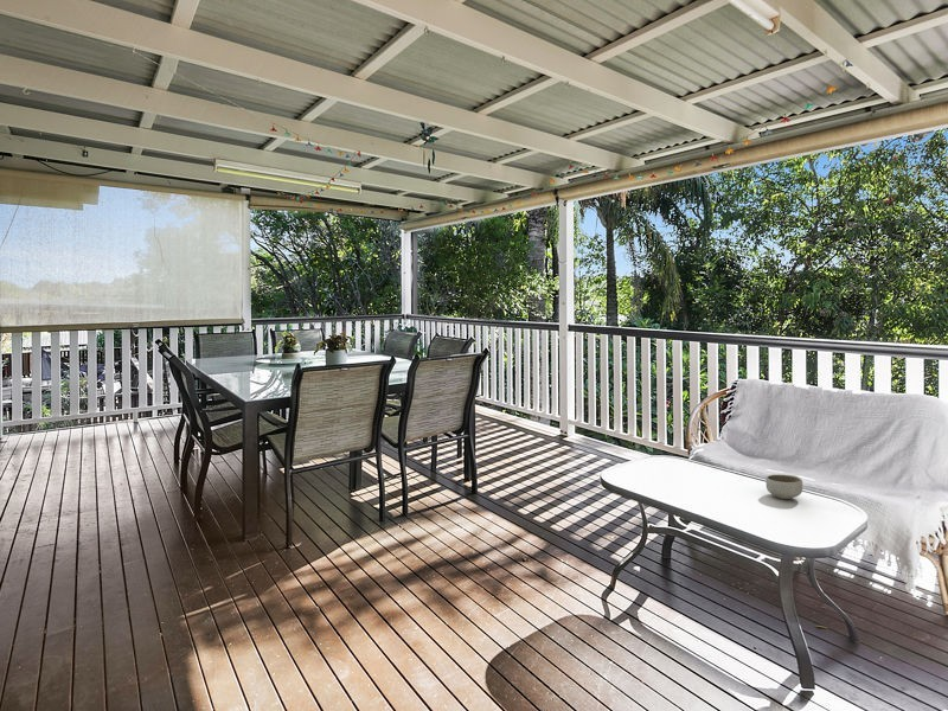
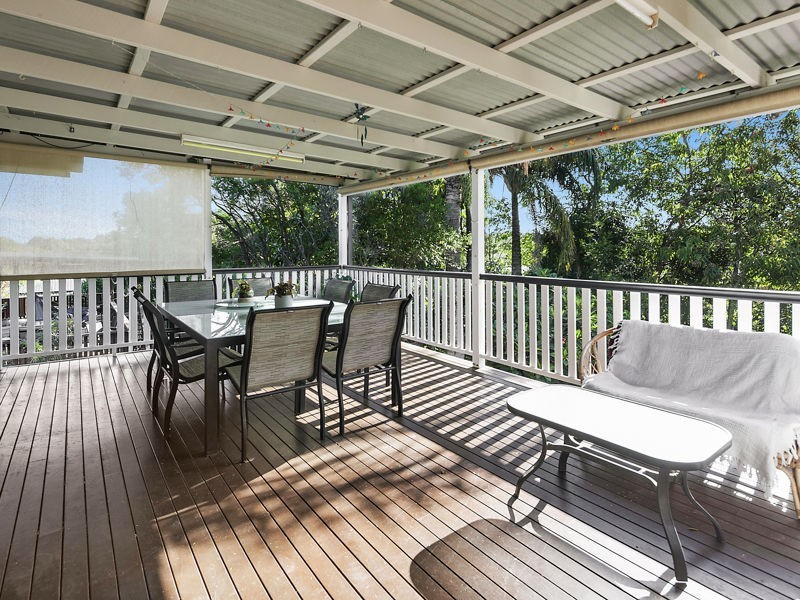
- bowl [764,474,803,500]
